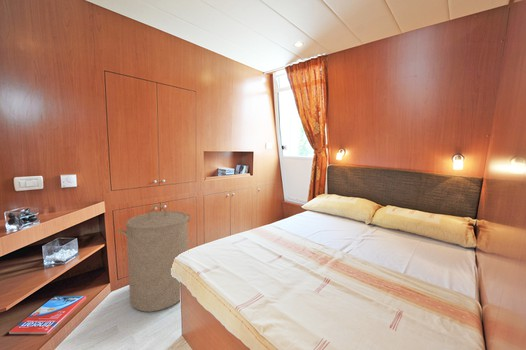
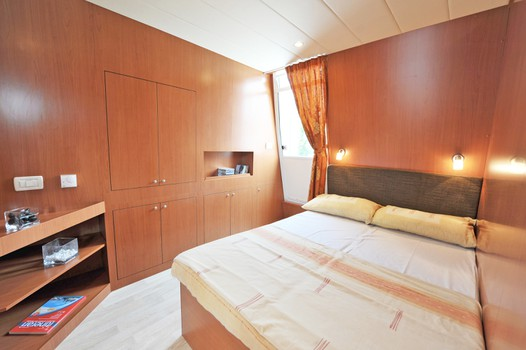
- laundry hamper [117,205,192,313]
